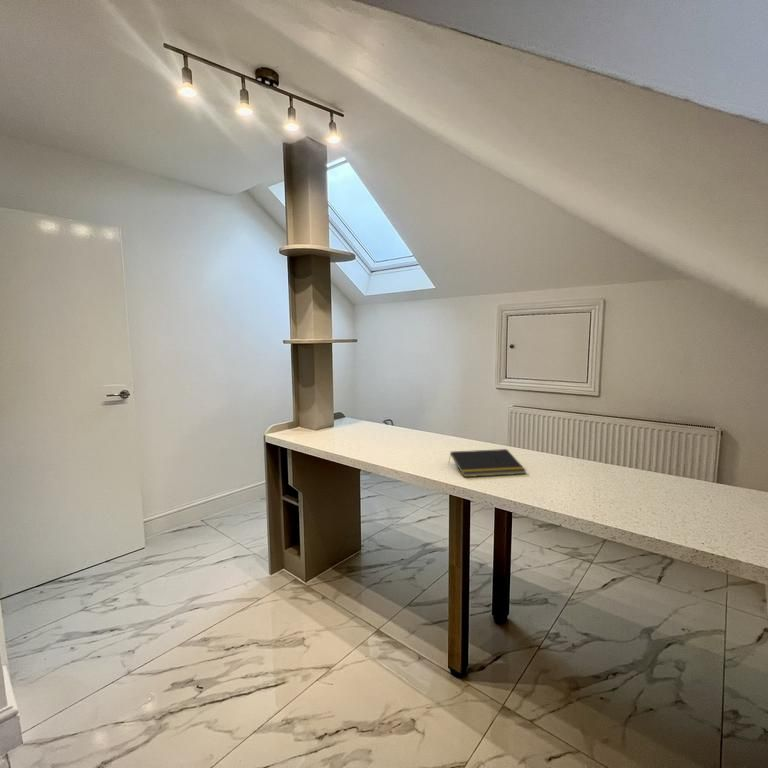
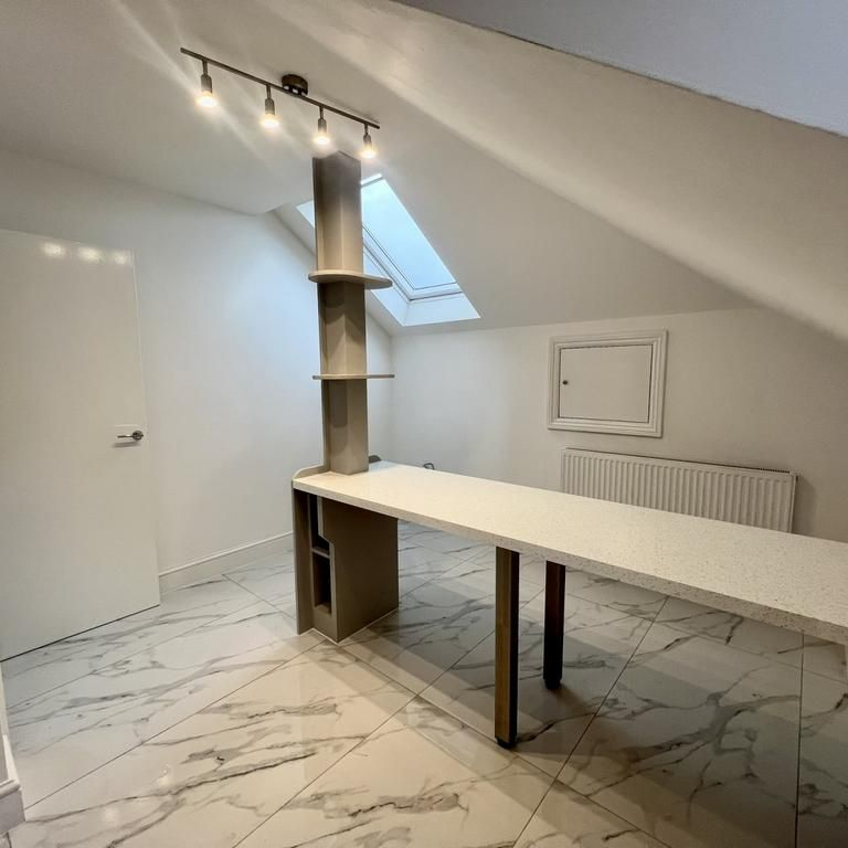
- notepad [448,448,527,478]
